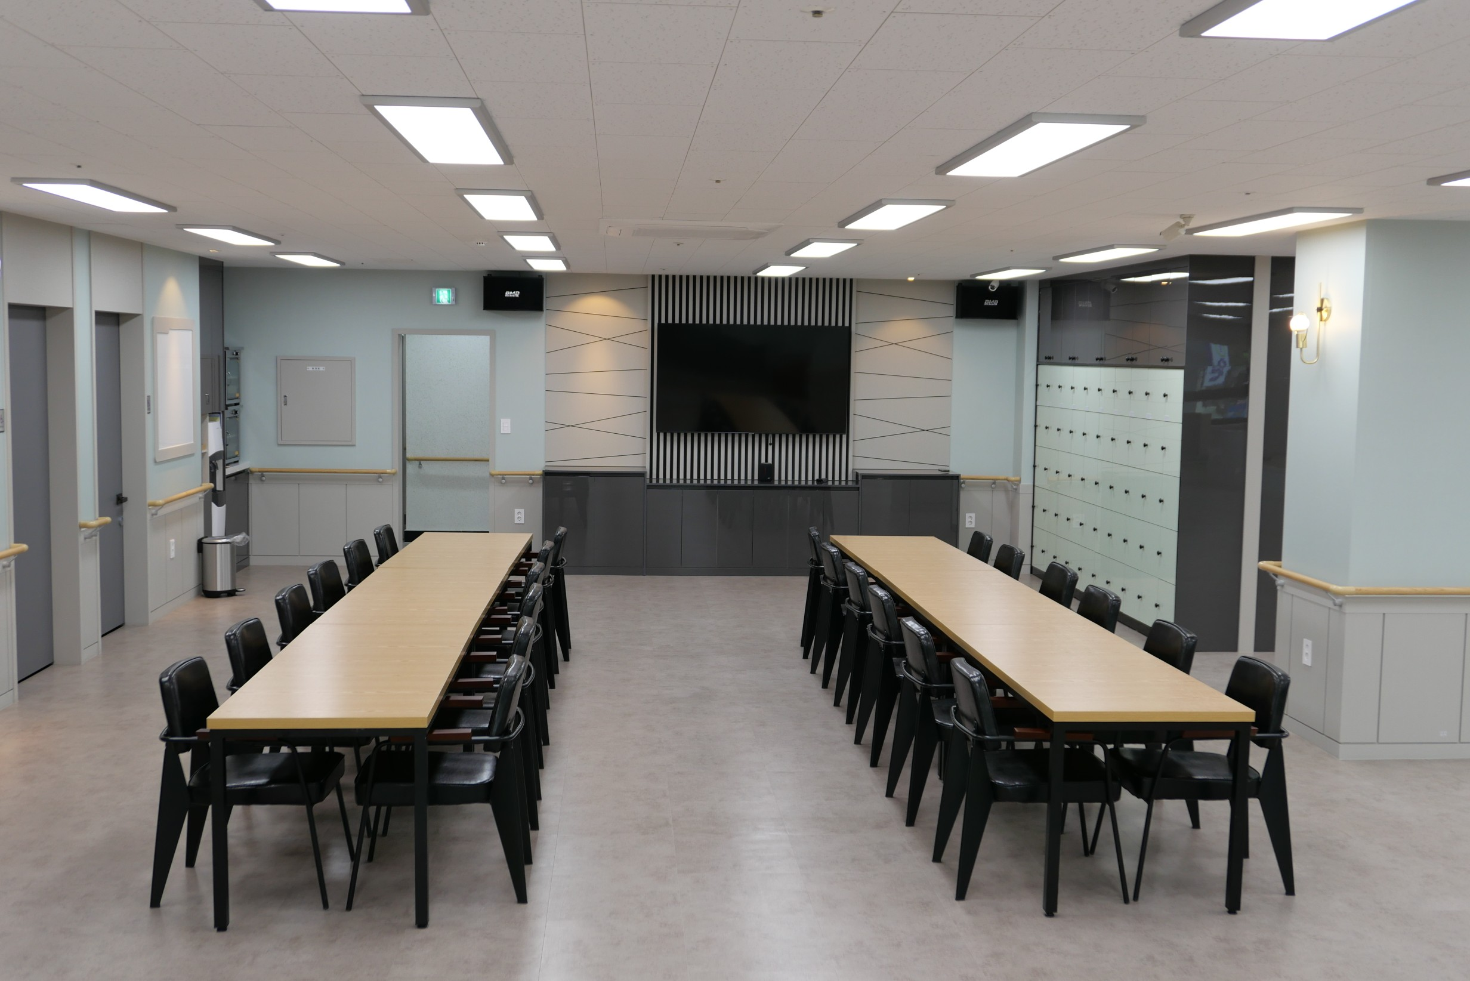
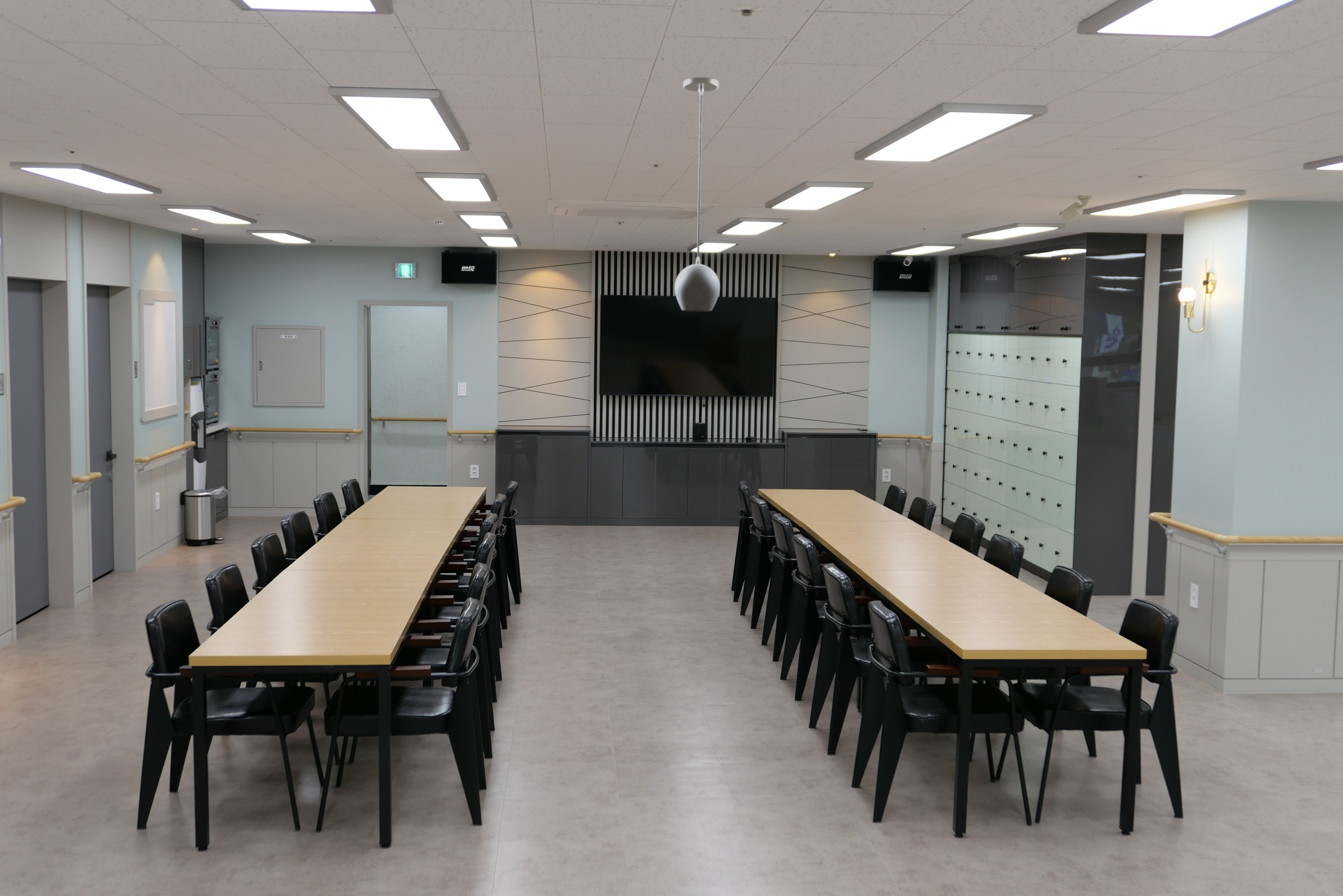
+ light fixture [674,77,721,312]
